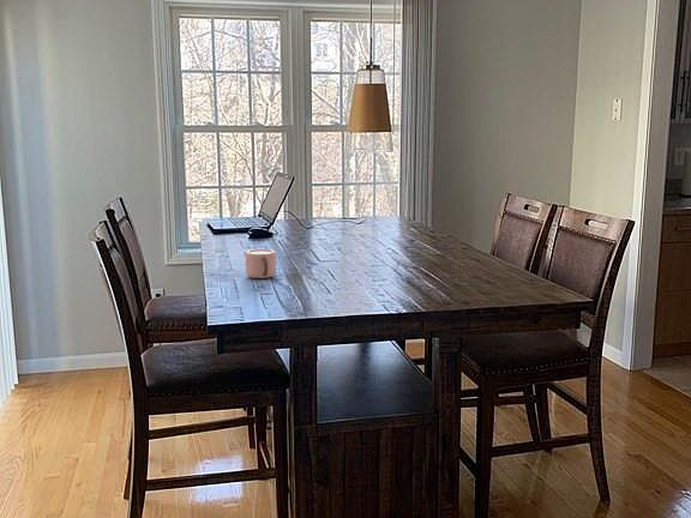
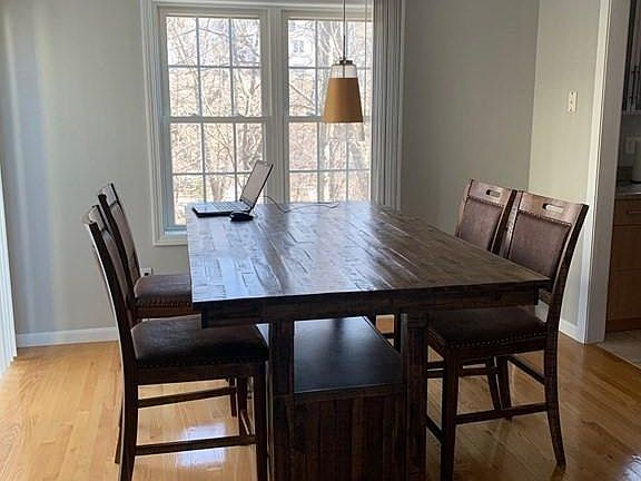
- mug [245,248,277,279]
